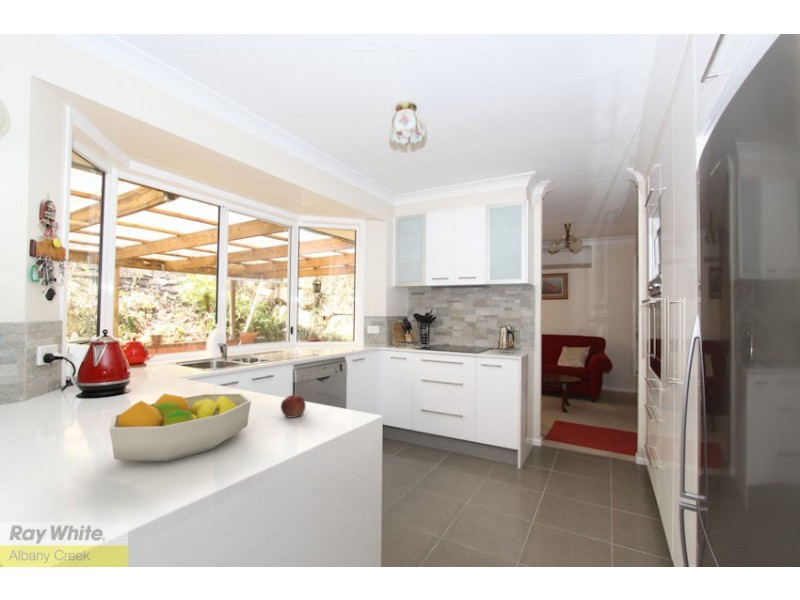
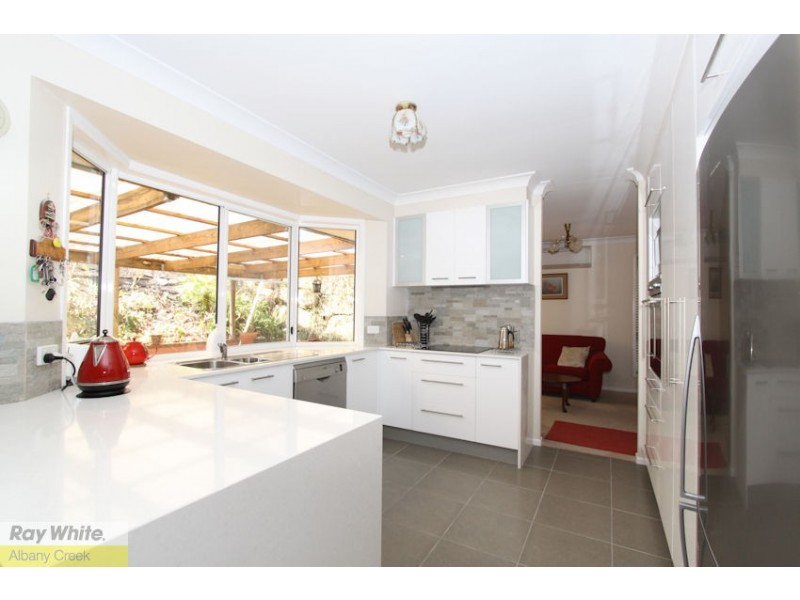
- apple [280,394,307,419]
- fruit bowl [108,393,252,463]
